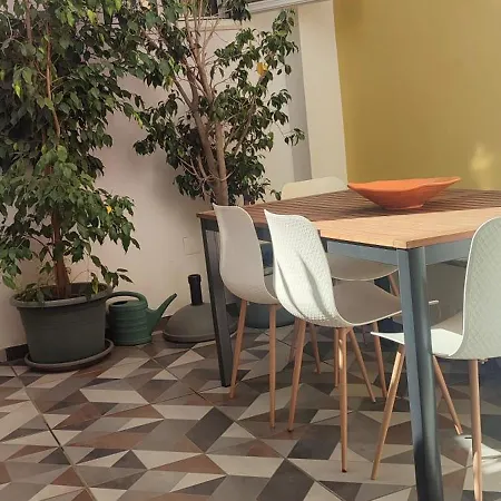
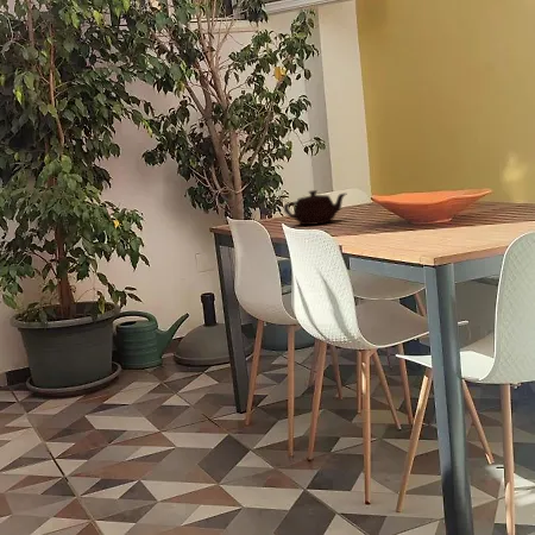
+ teapot [283,189,348,226]
